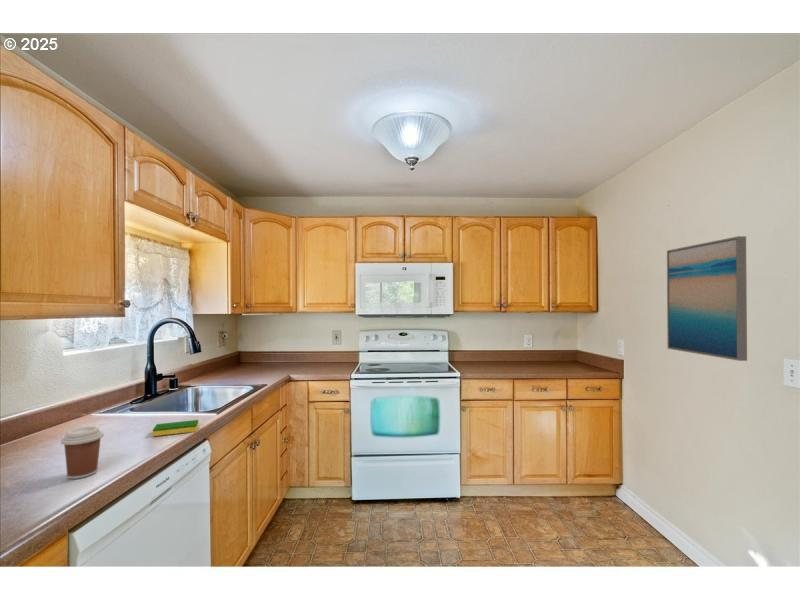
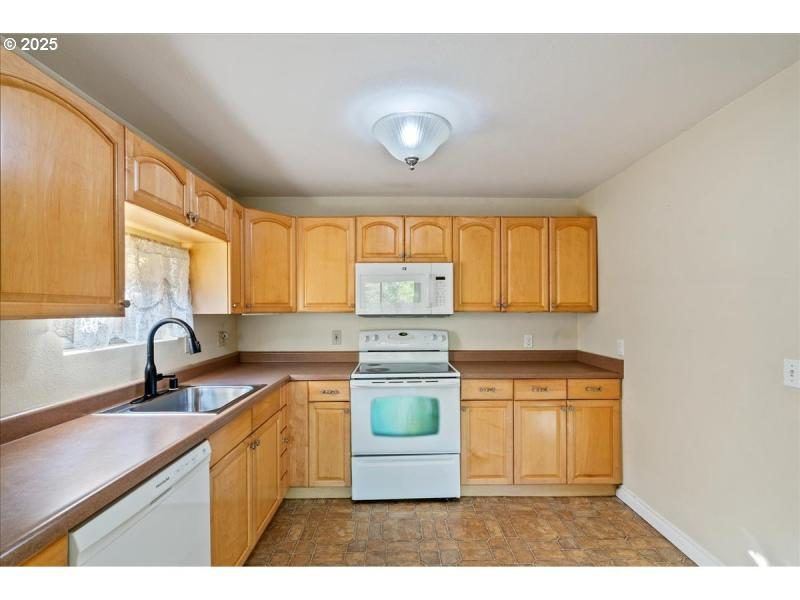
- coffee cup [60,425,105,480]
- wall art [666,235,748,362]
- dish sponge [152,419,200,437]
